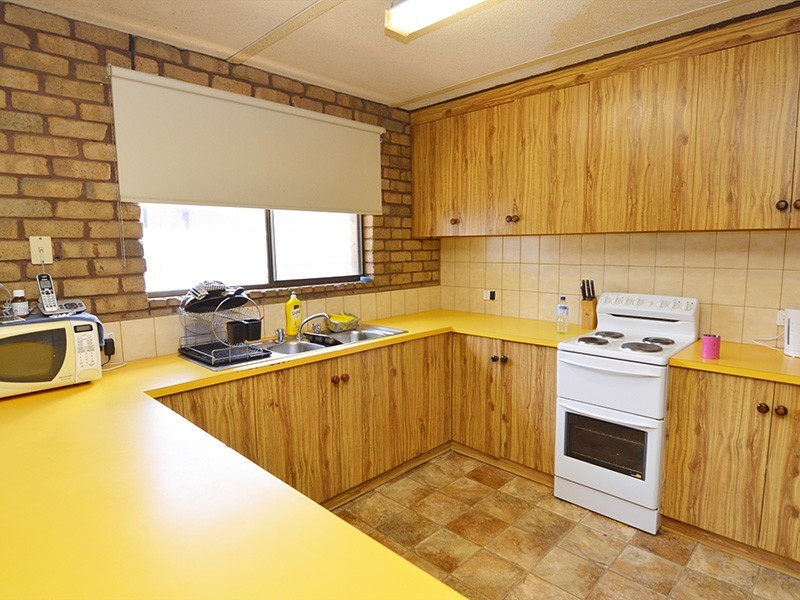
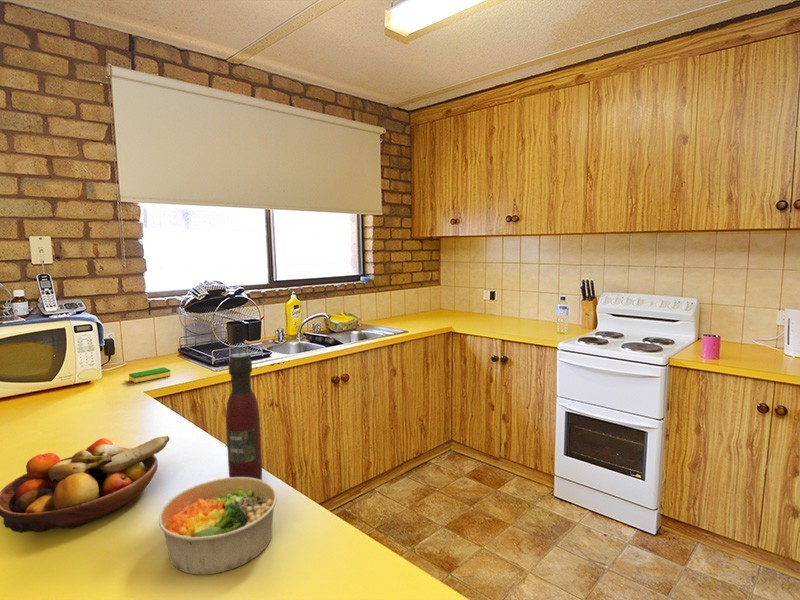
+ fruit bowl [0,435,170,534]
+ dish sponge [128,366,172,383]
+ wine bottle [225,352,263,481]
+ bowl [158,477,278,575]
